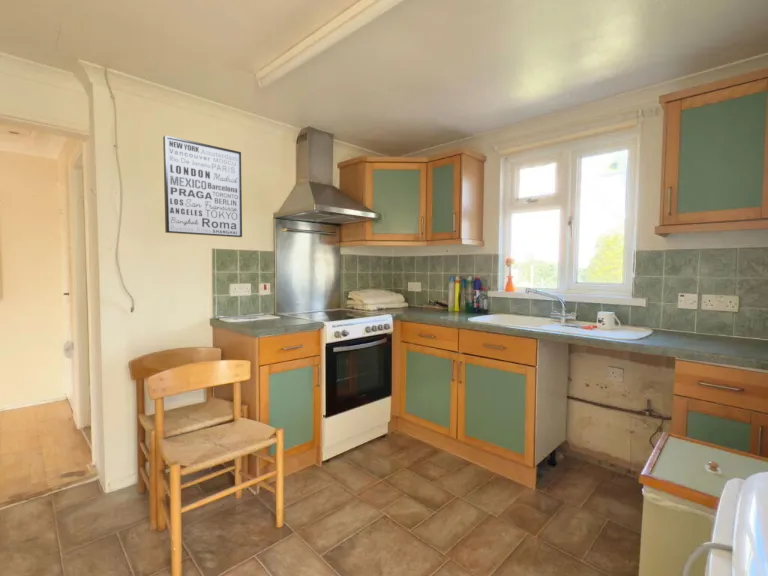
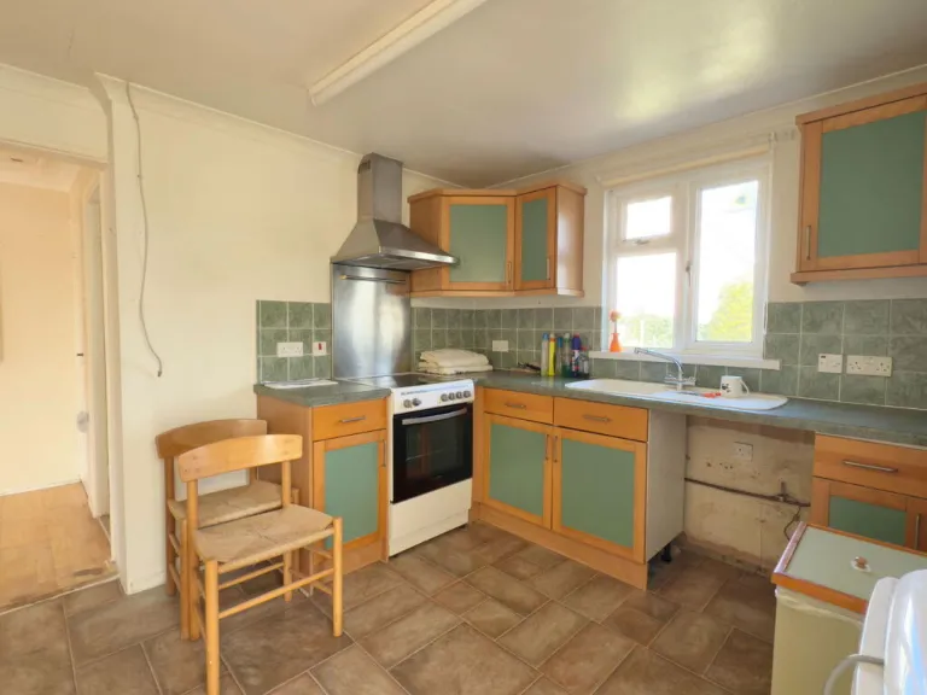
- wall art [162,134,243,238]
